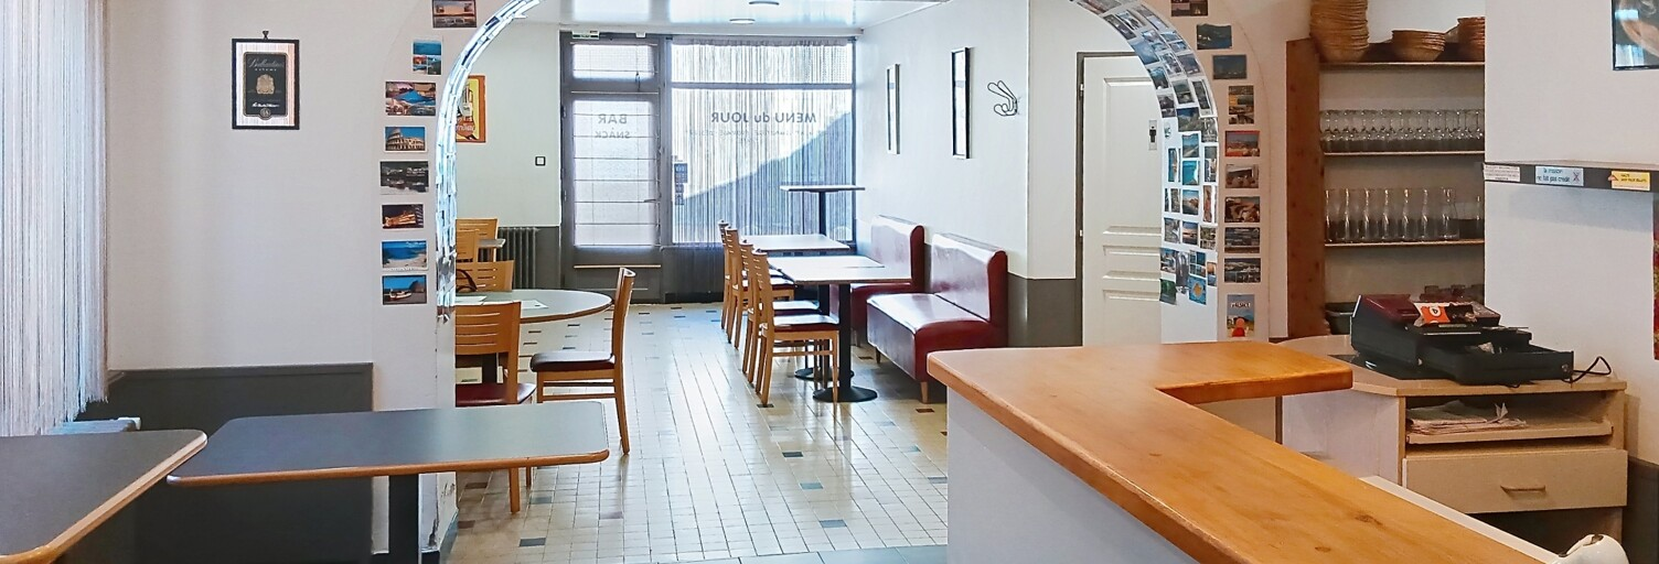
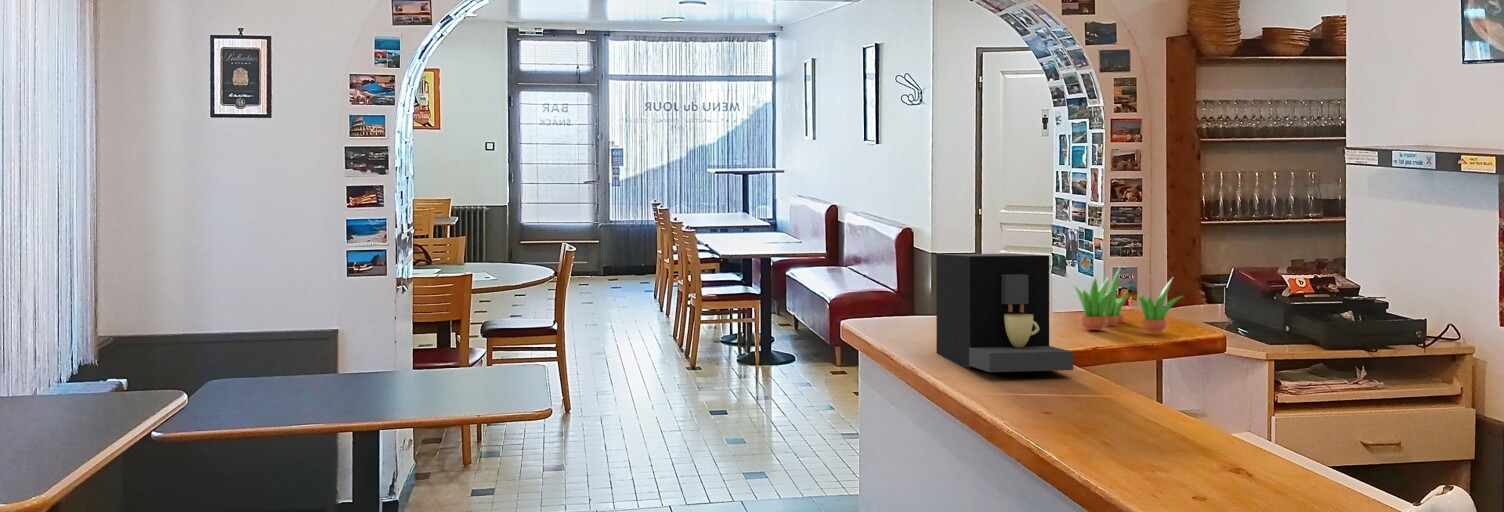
+ succulent plant [1073,265,1184,333]
+ coffee maker [935,253,1074,373]
